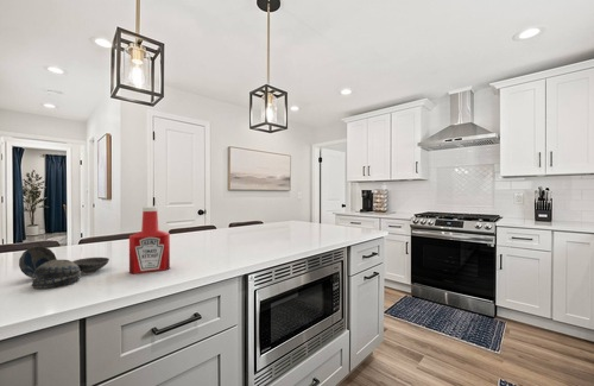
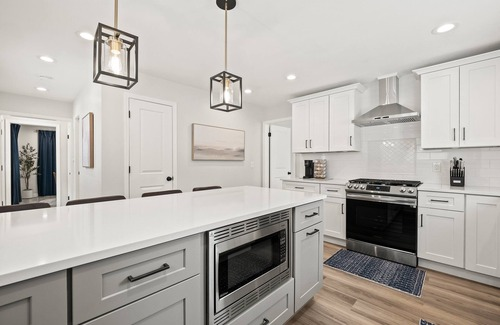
- soap bottle [128,205,171,274]
- decorative bowl [18,245,110,290]
